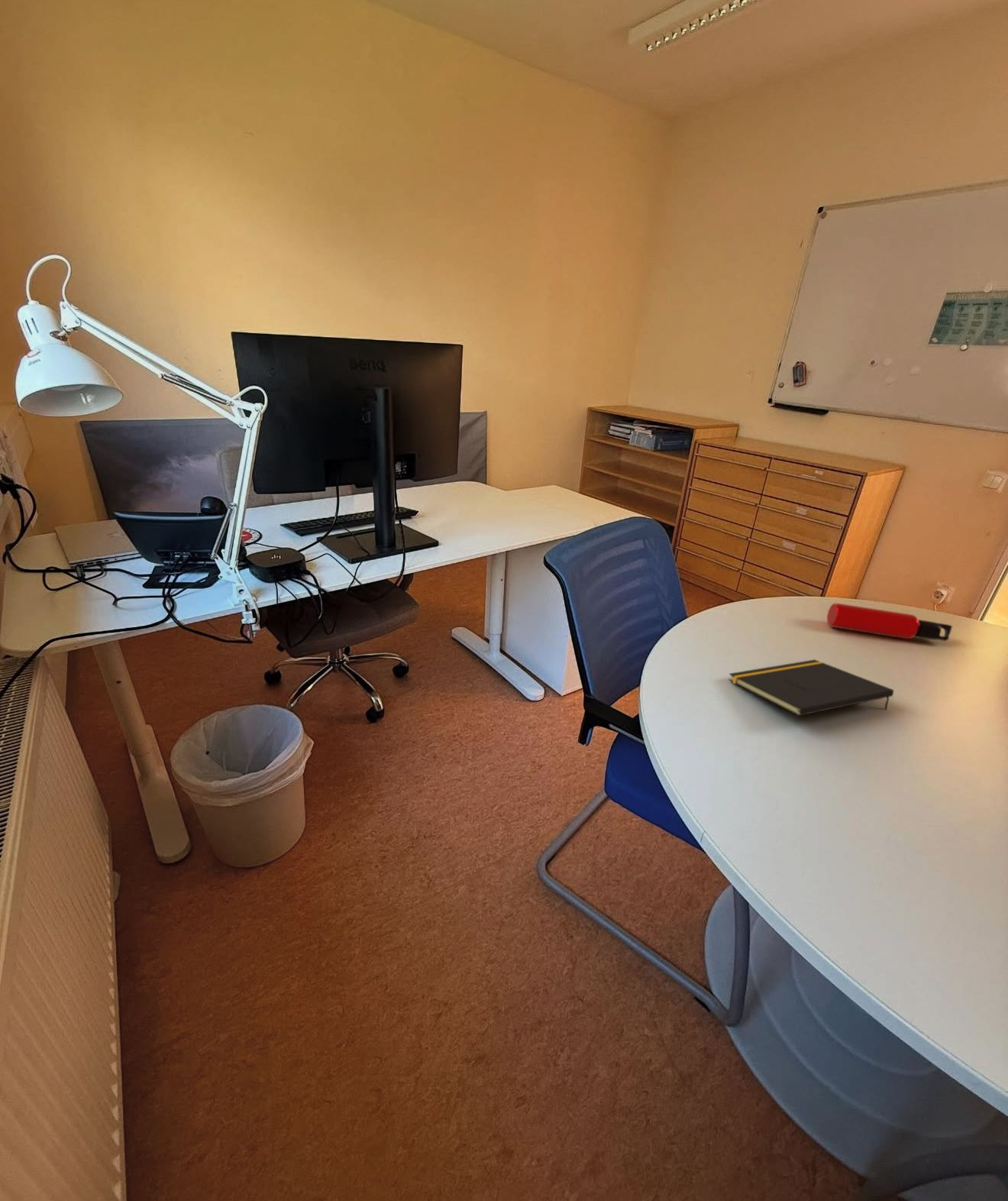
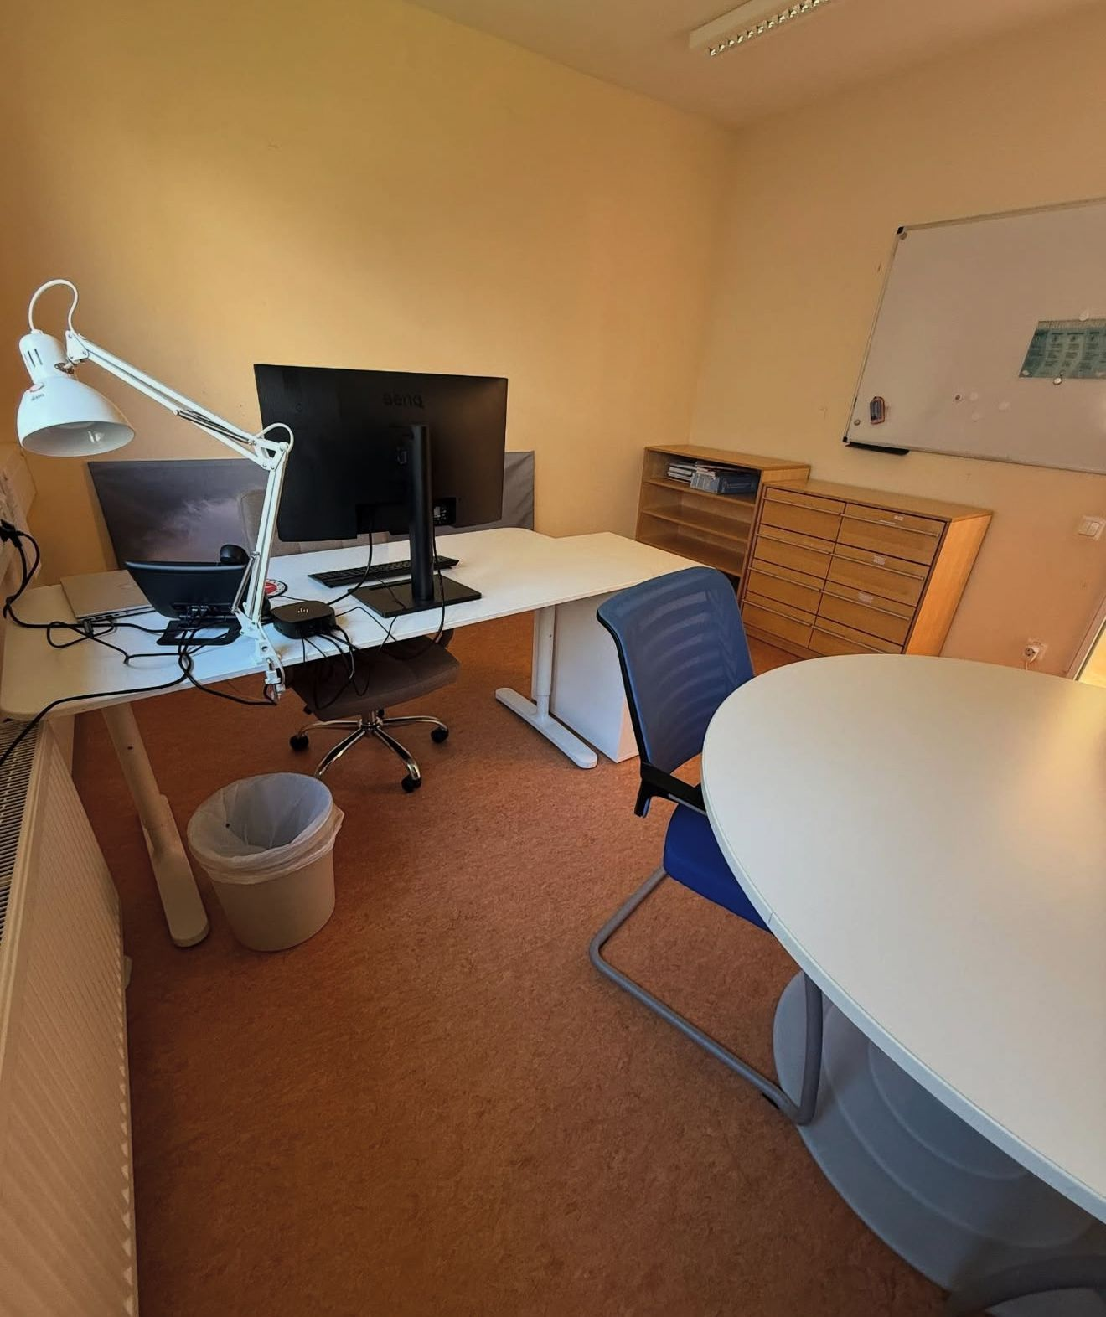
- notepad [728,659,894,717]
- water bottle [826,602,953,642]
